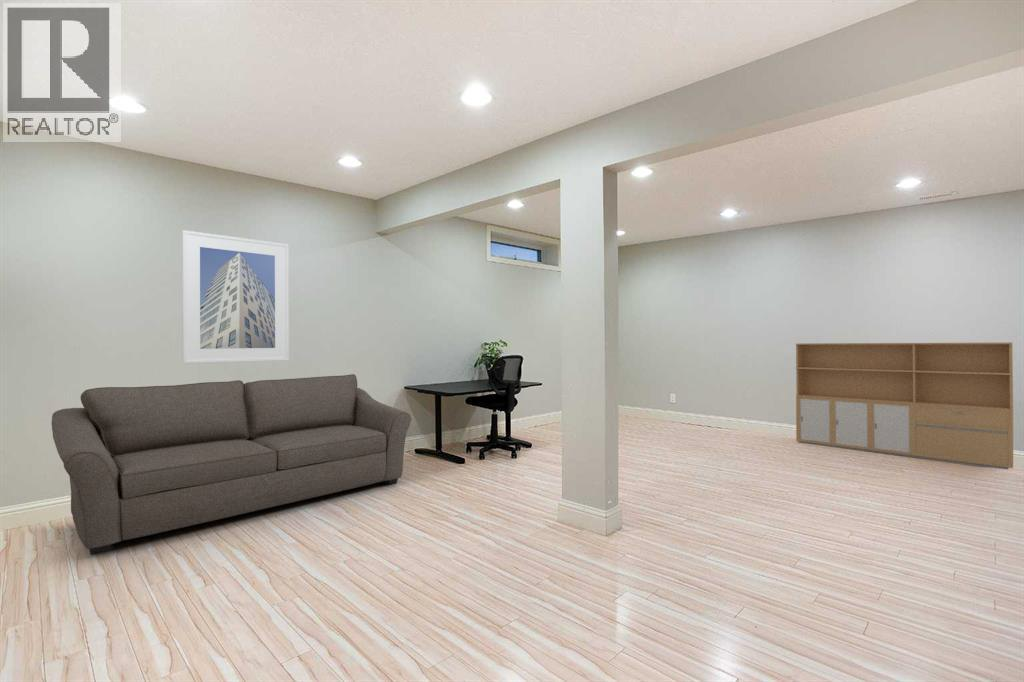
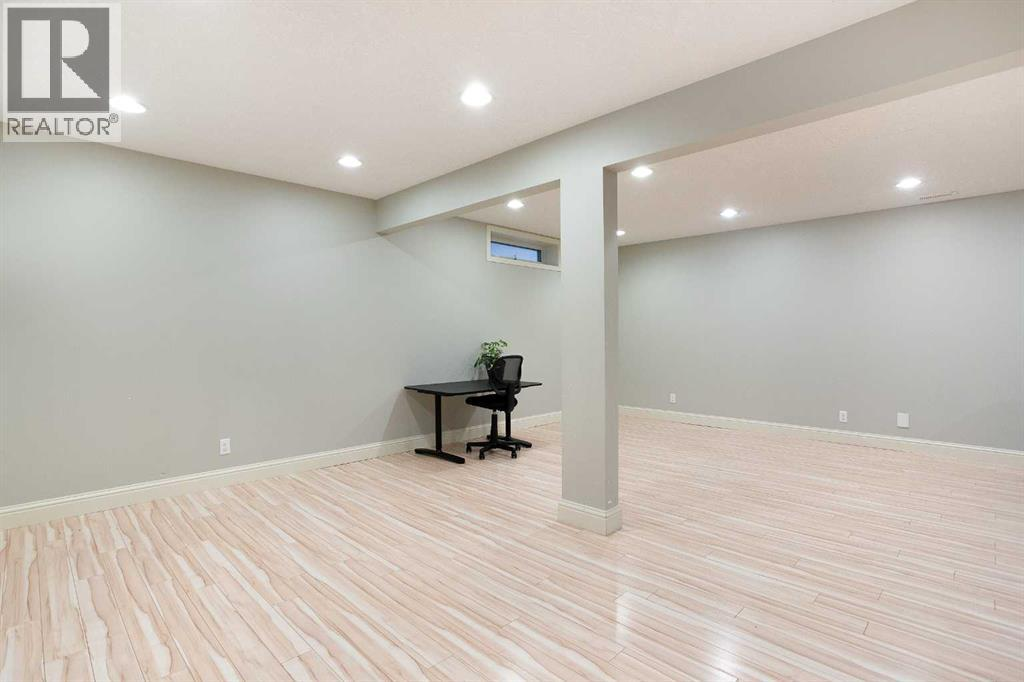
- storage cabinet [795,342,1014,470]
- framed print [181,229,290,365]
- sofa [50,373,412,556]
